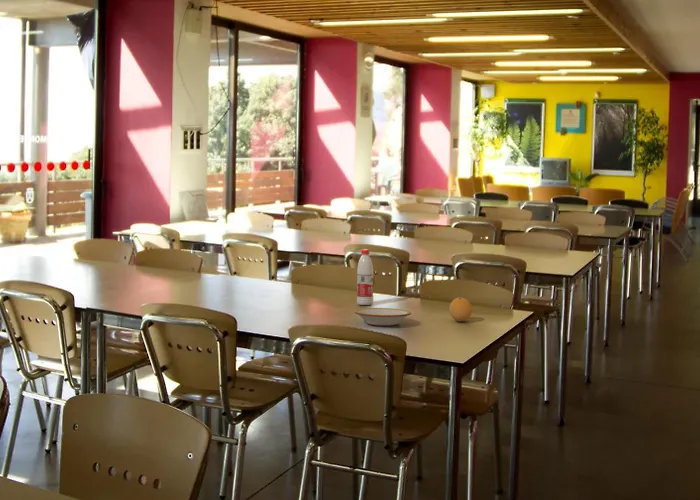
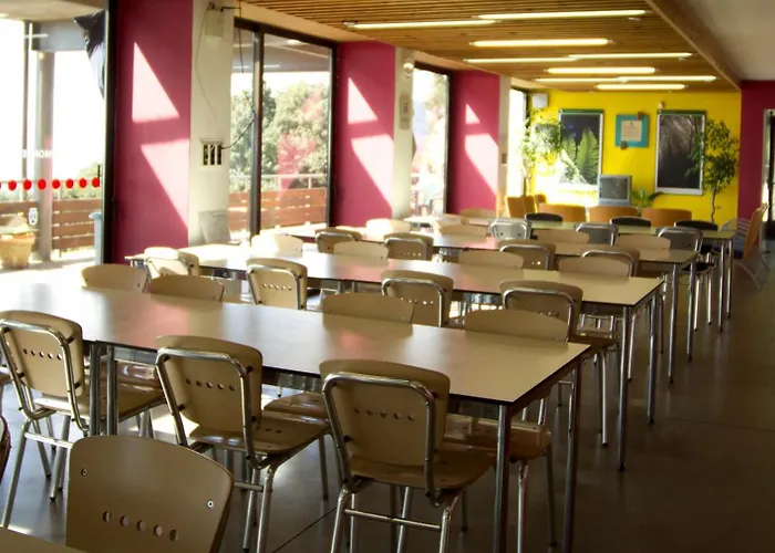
- bowl [353,307,412,327]
- water bottle [356,248,374,306]
- fruit [448,296,473,322]
